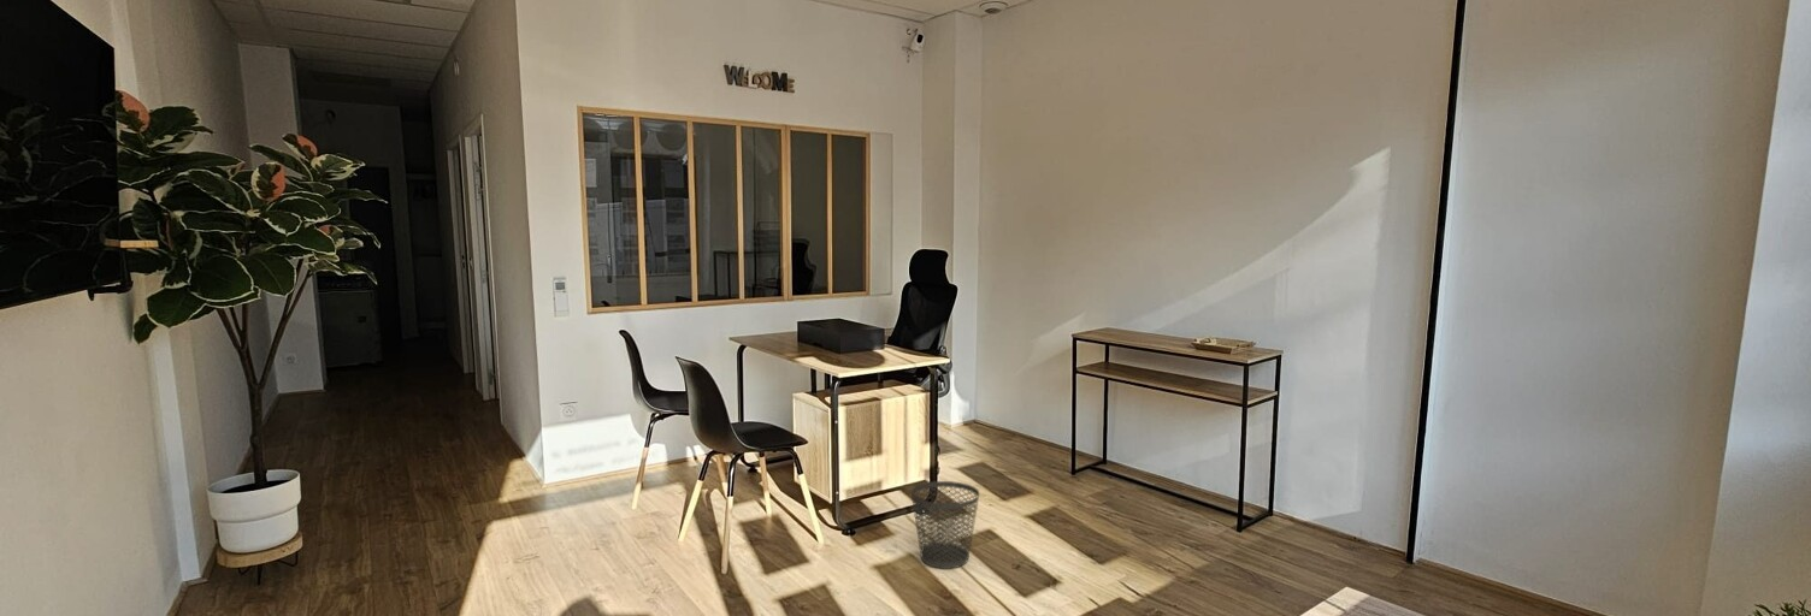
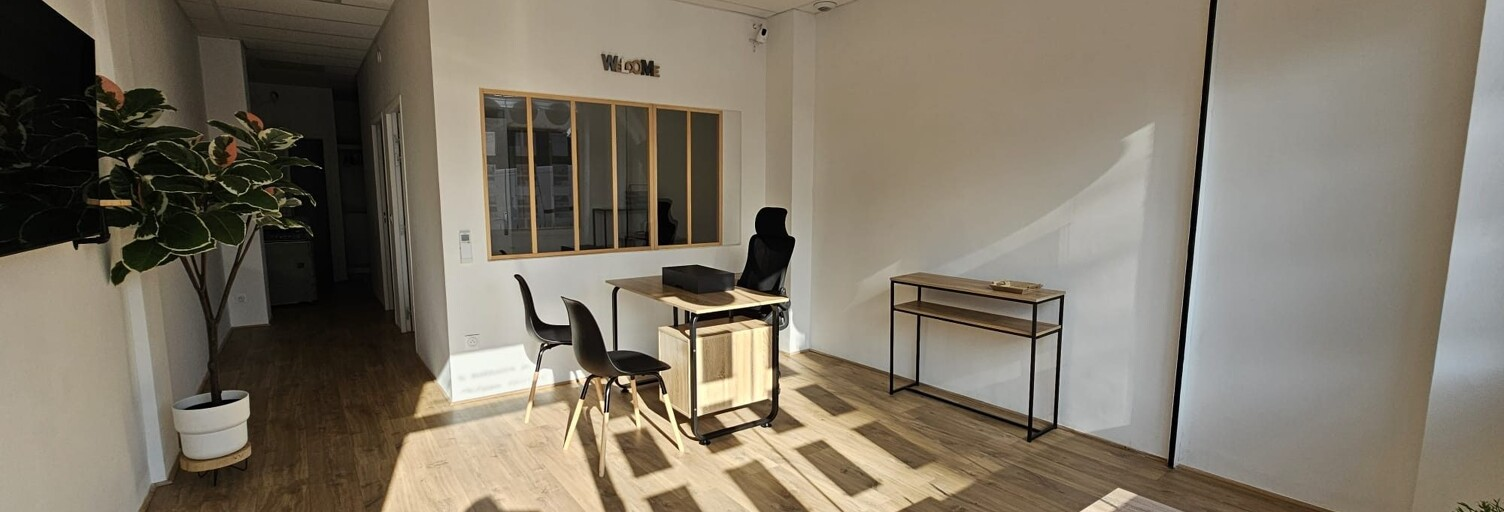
- wastebasket [910,480,980,570]
